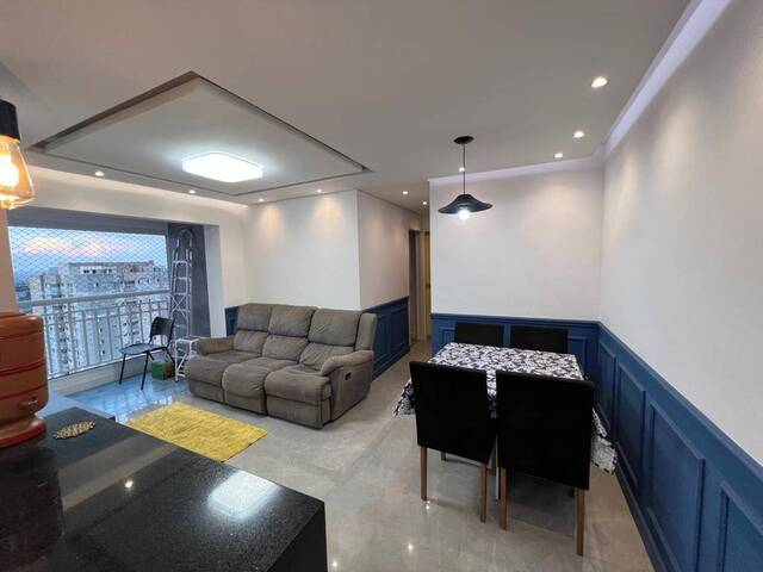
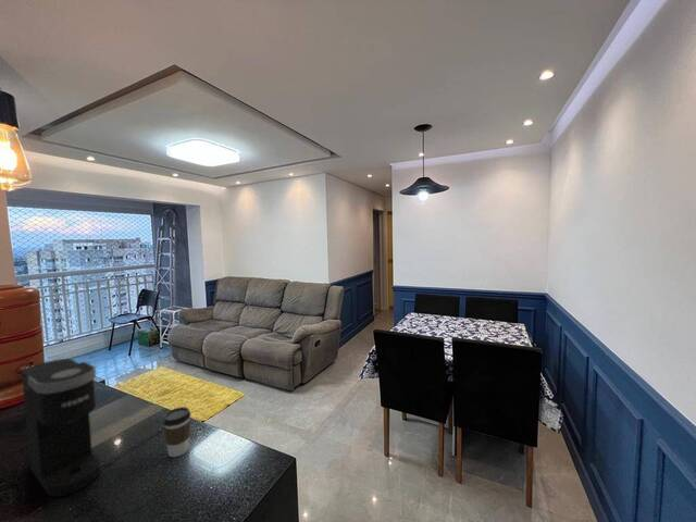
+ coffee cup [161,406,191,458]
+ coffee maker [21,358,101,498]
